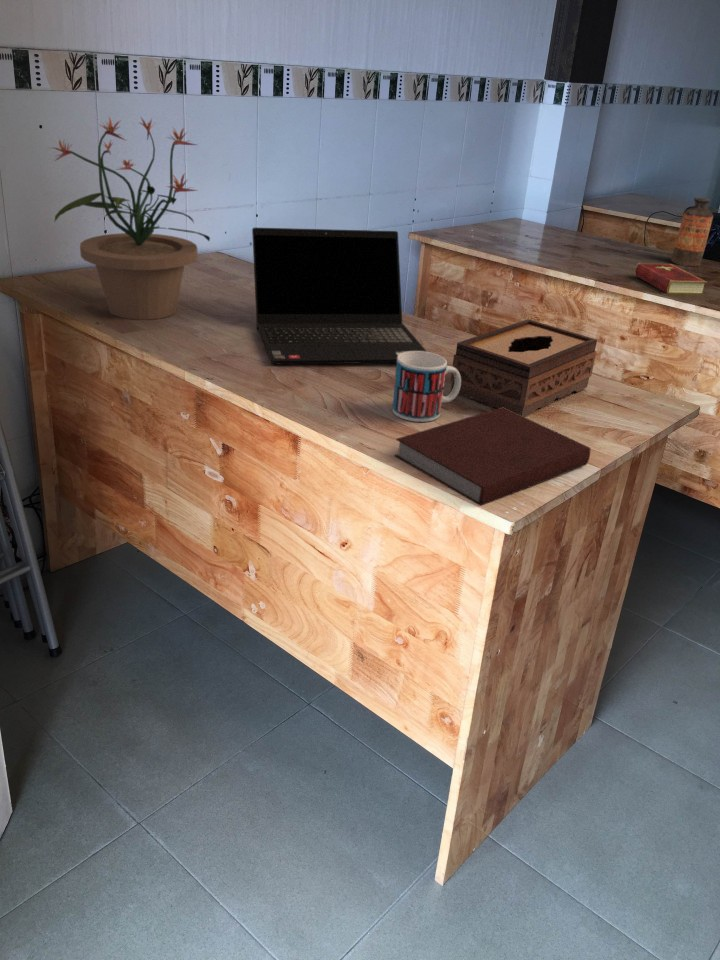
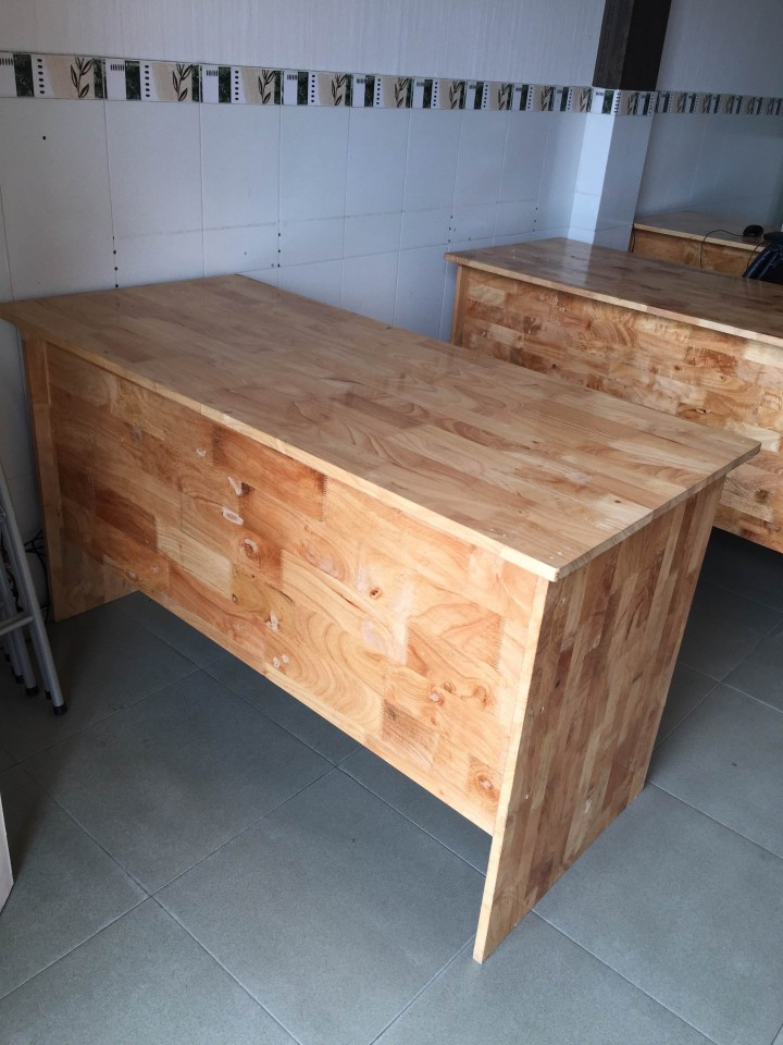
- laptop computer [251,227,428,365]
- mug [391,351,461,423]
- tissue box [450,318,598,418]
- bottle [670,197,714,267]
- potted plant [48,116,211,321]
- hardcover book [634,262,708,296]
- notebook [393,407,591,507]
